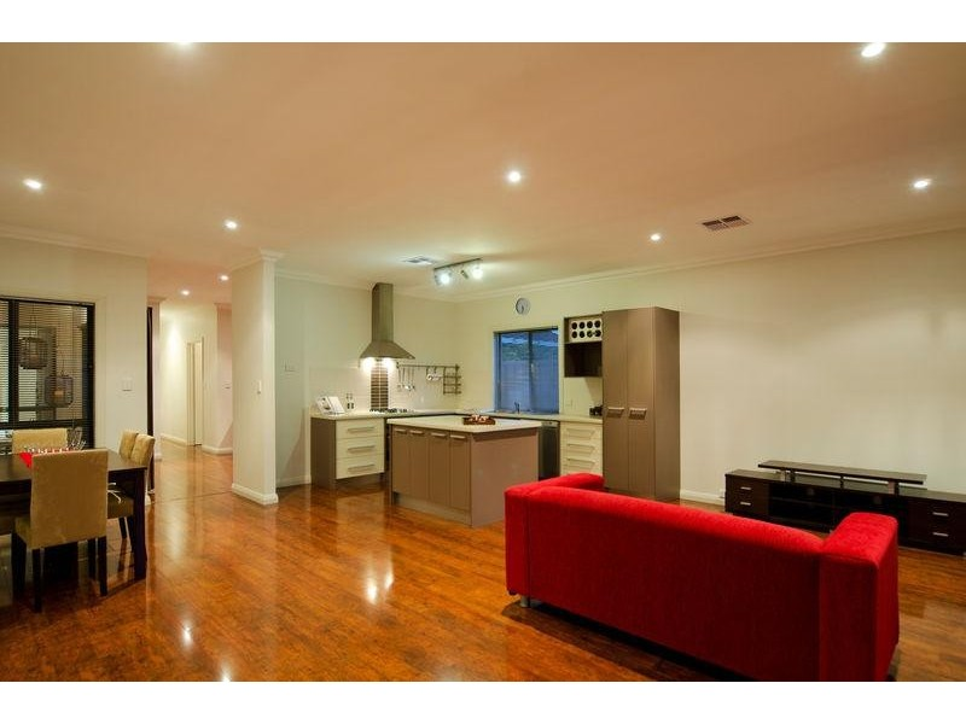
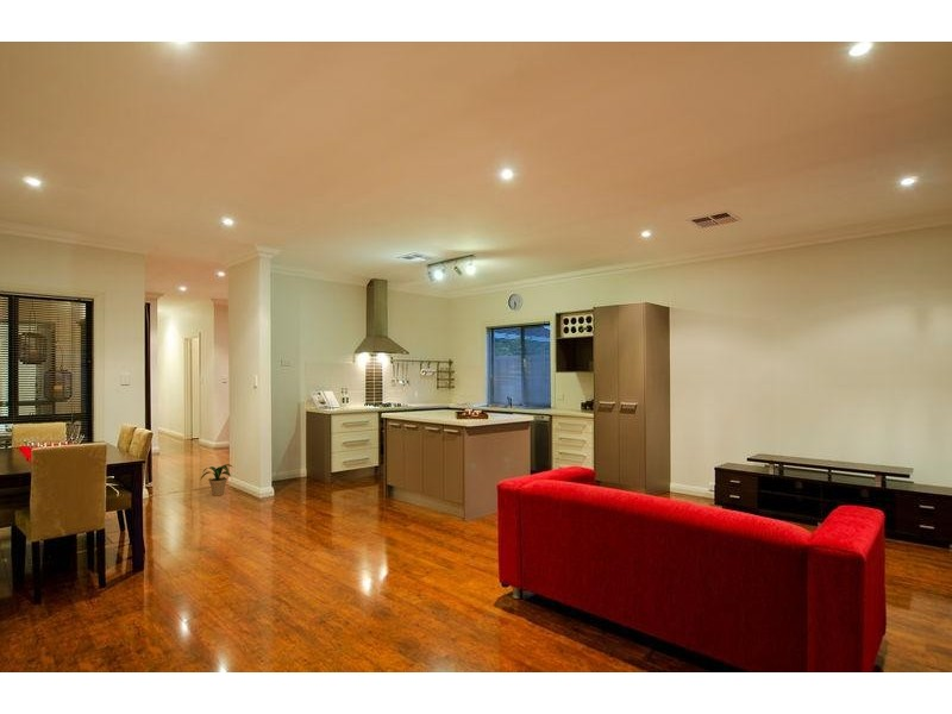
+ potted plant [200,463,233,497]
